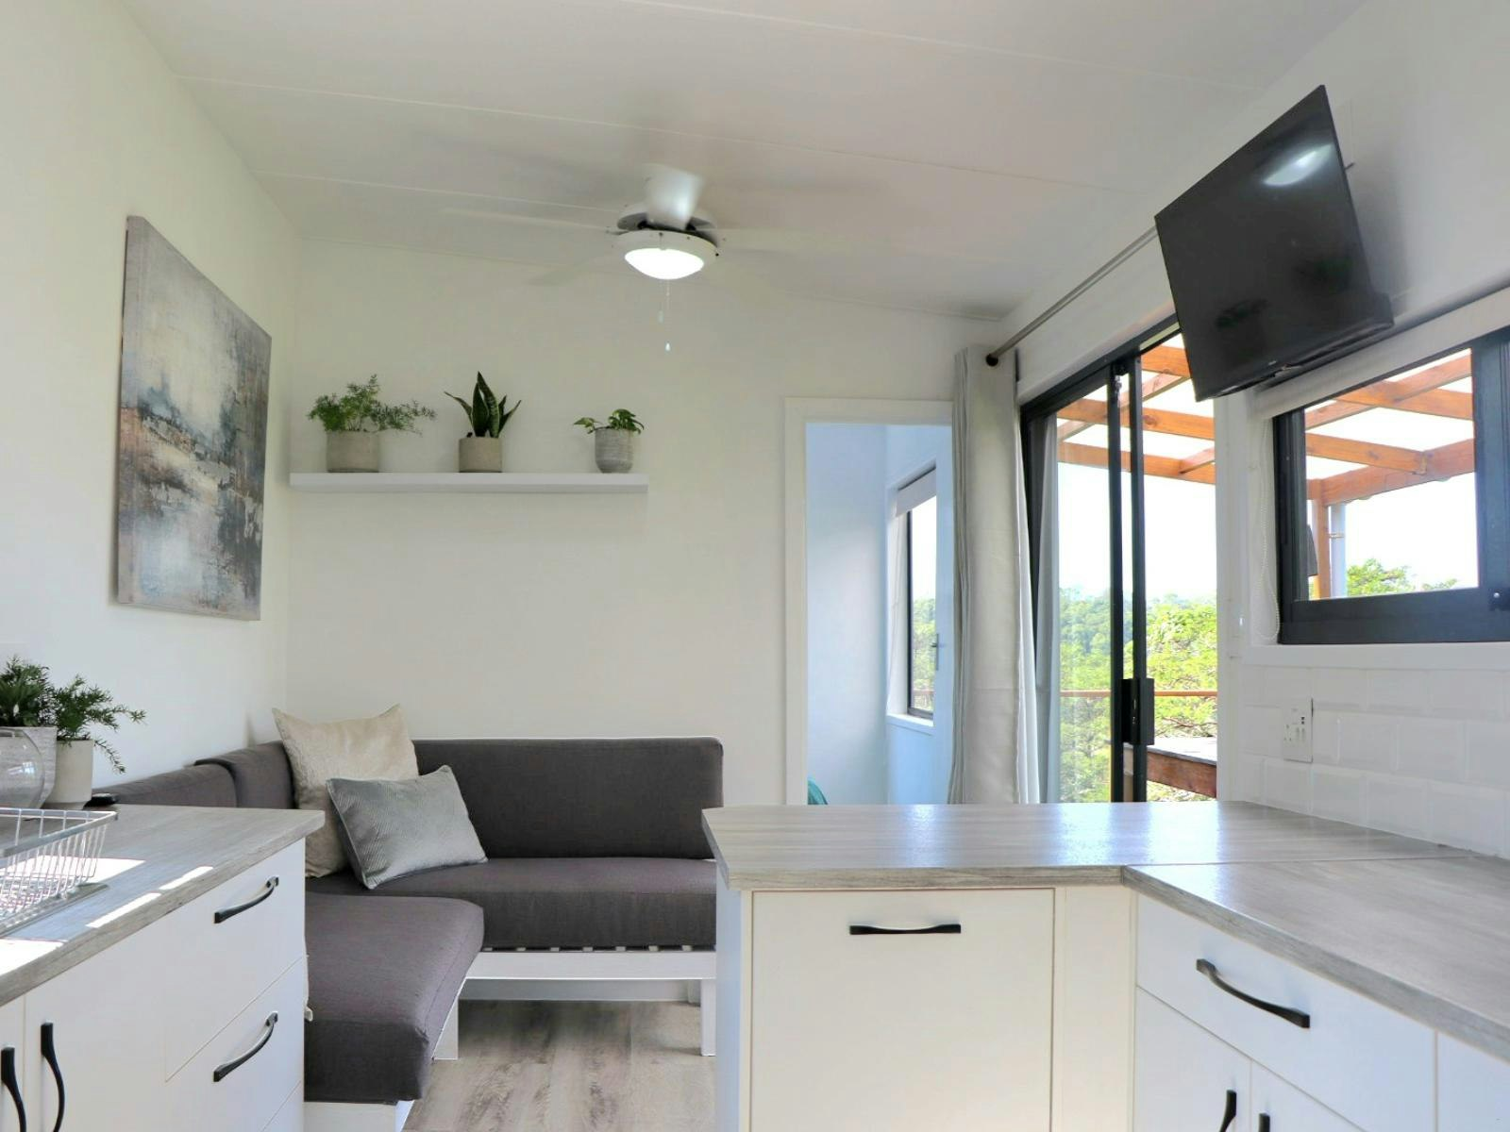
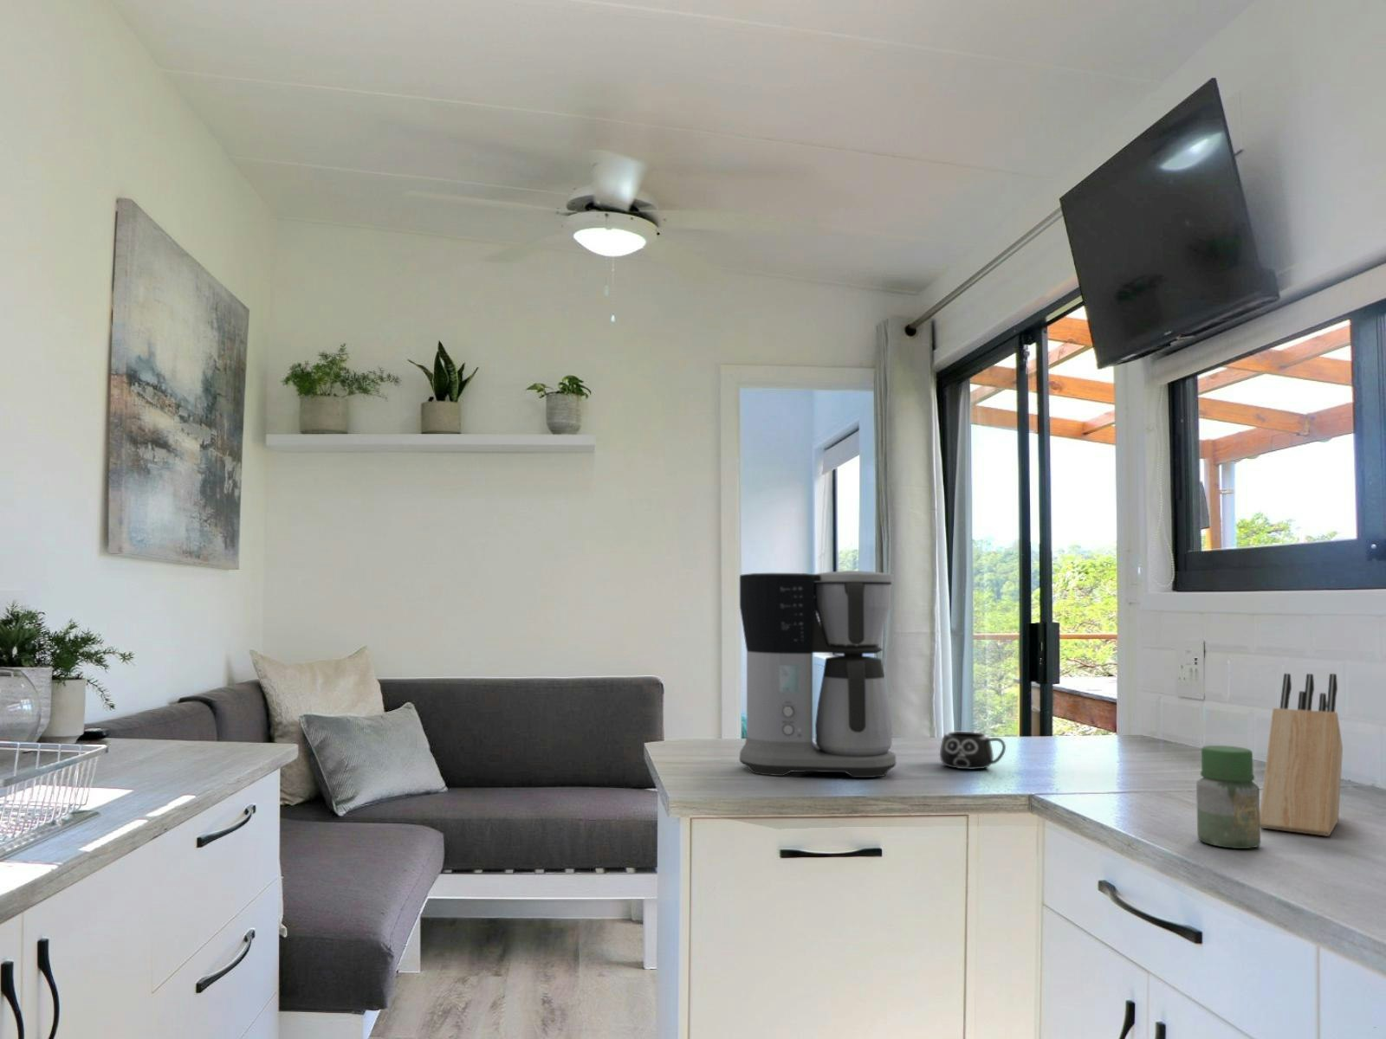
+ coffee maker [738,570,897,778]
+ jar [1195,744,1262,849]
+ knife block [1259,672,1343,837]
+ mug [939,731,1006,769]
